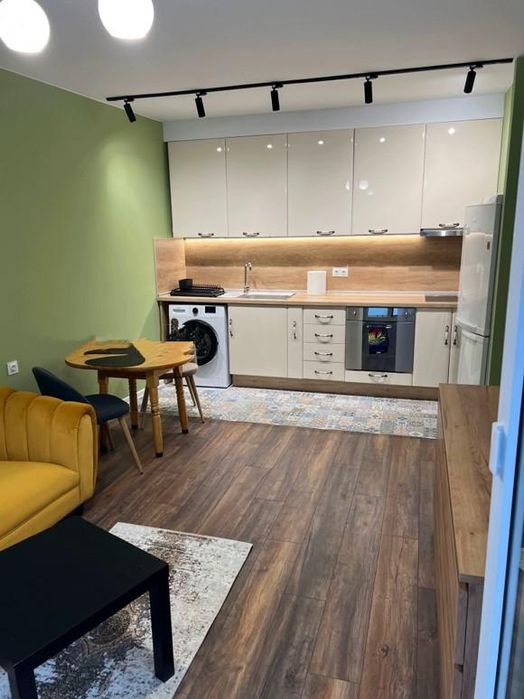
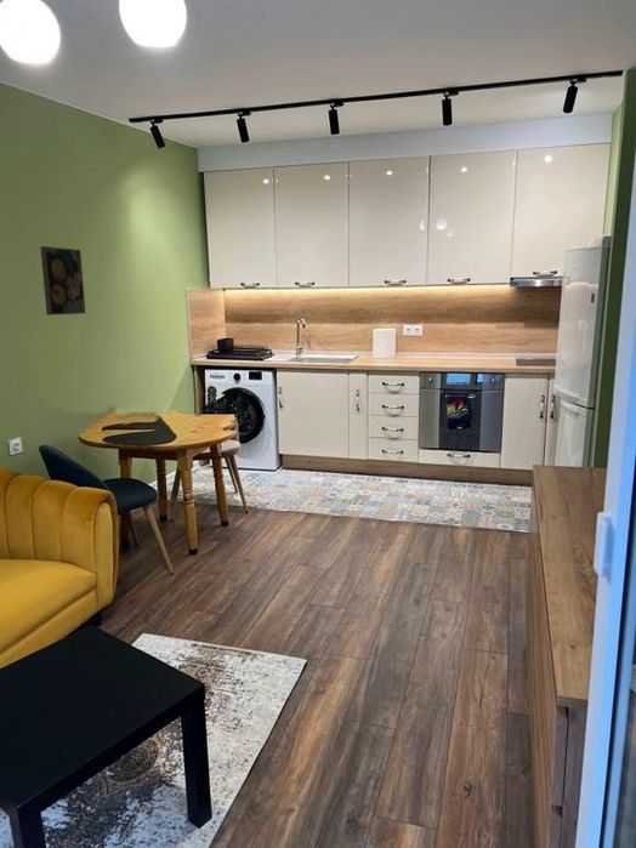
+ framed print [39,245,86,317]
